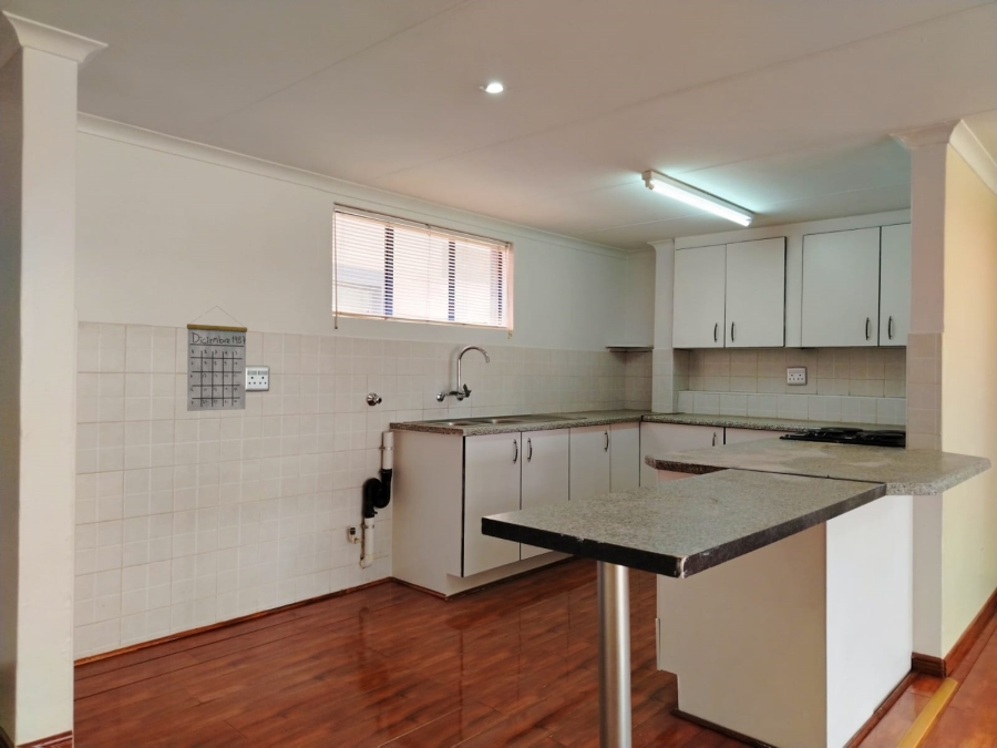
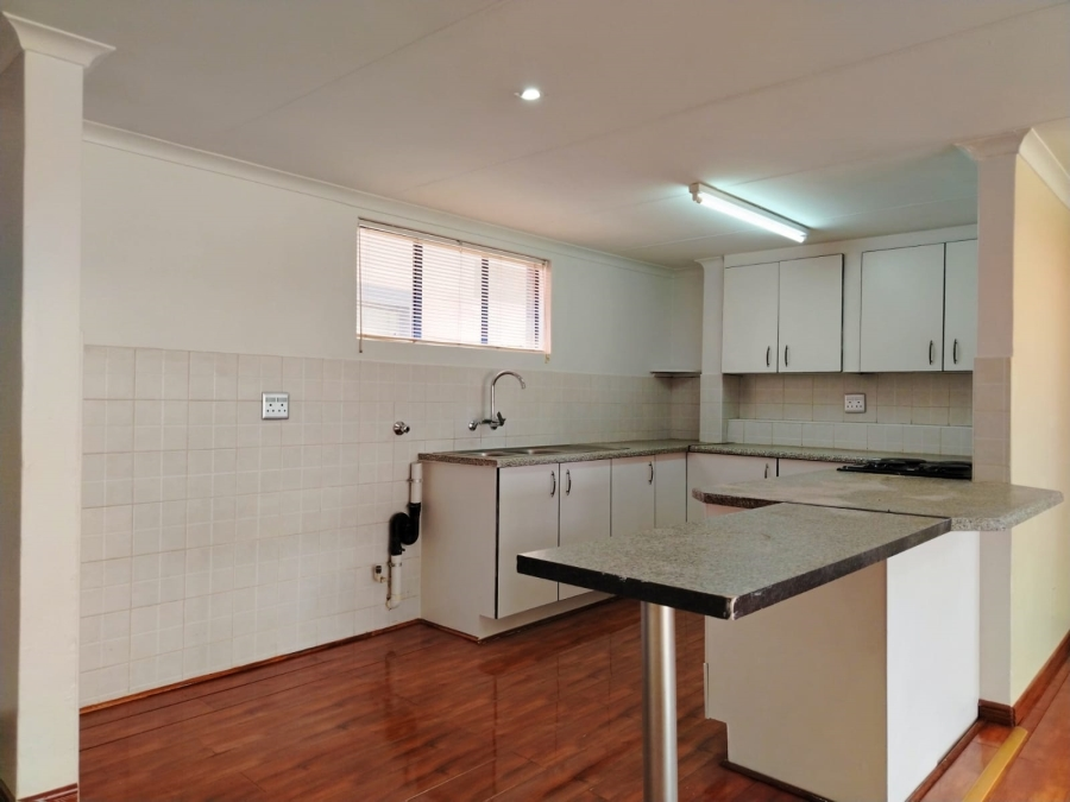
- calendar [186,305,248,412]
